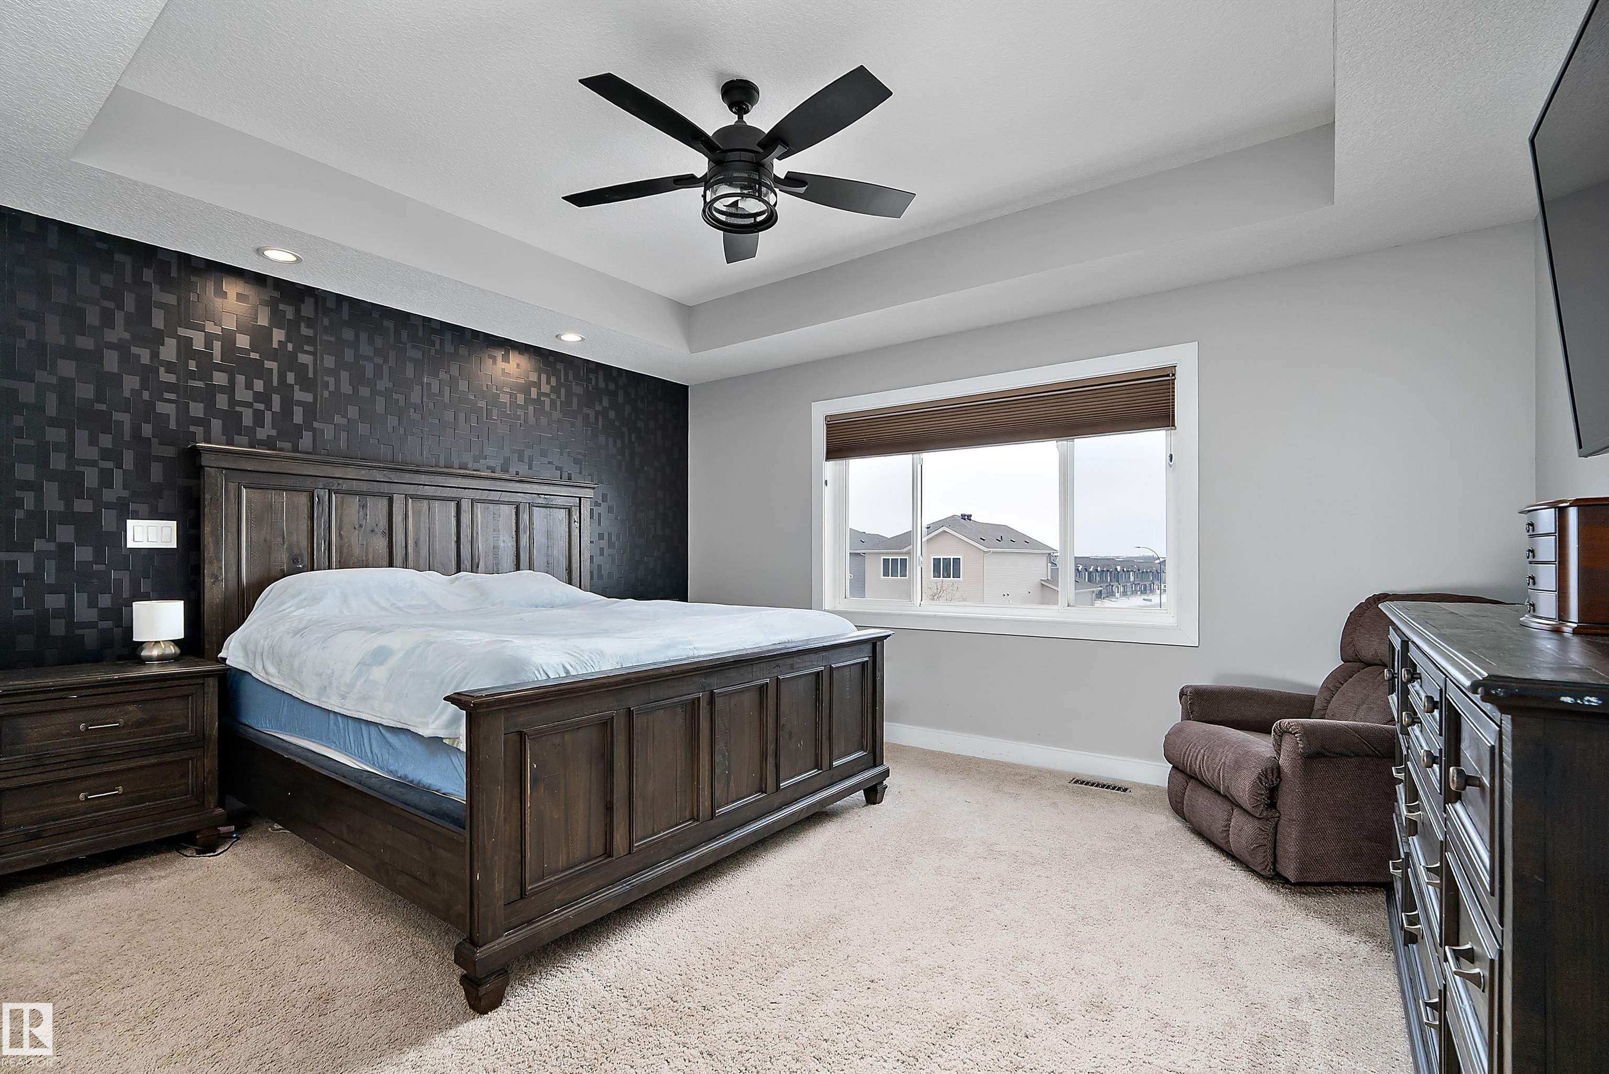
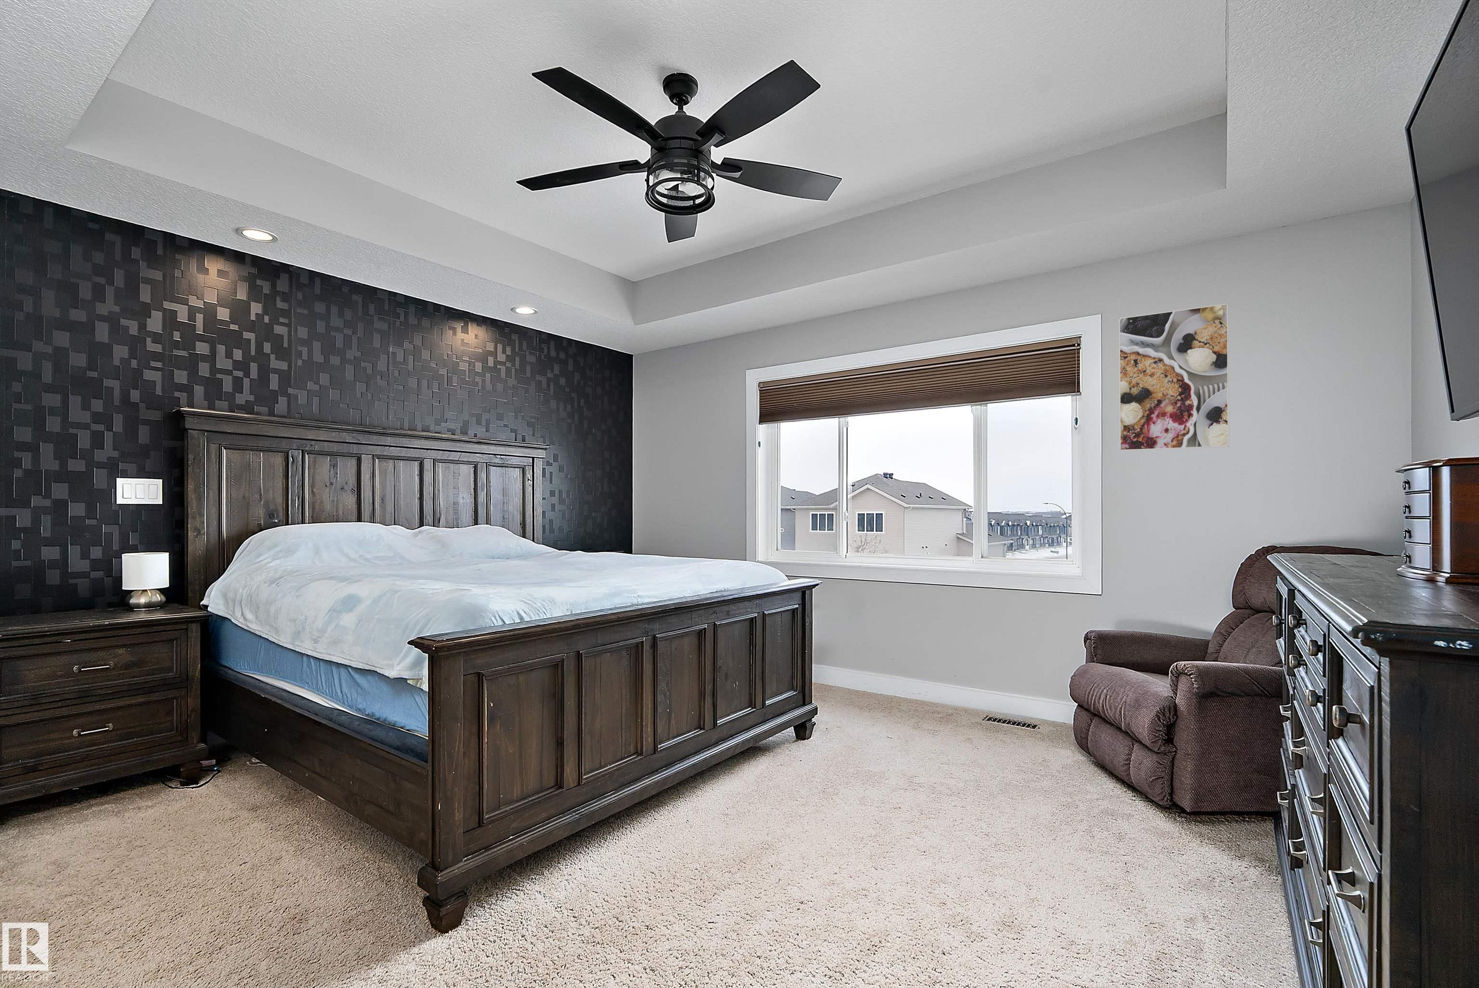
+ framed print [1119,303,1230,451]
